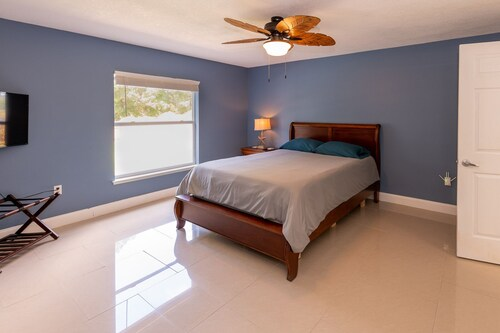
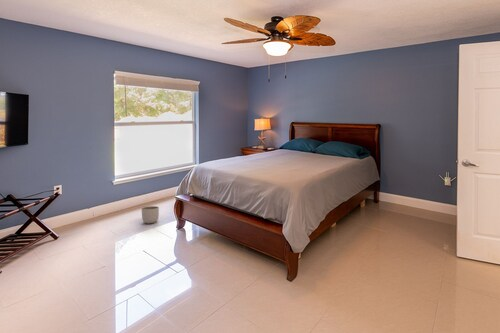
+ planter [141,205,160,224]
